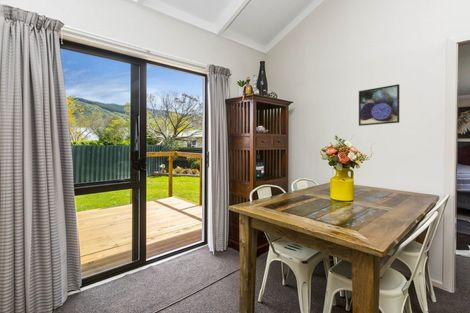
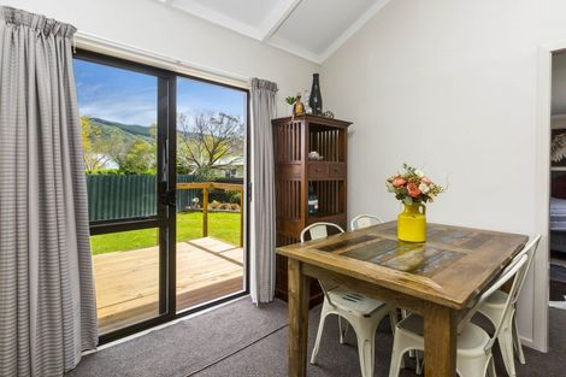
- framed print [358,83,400,127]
